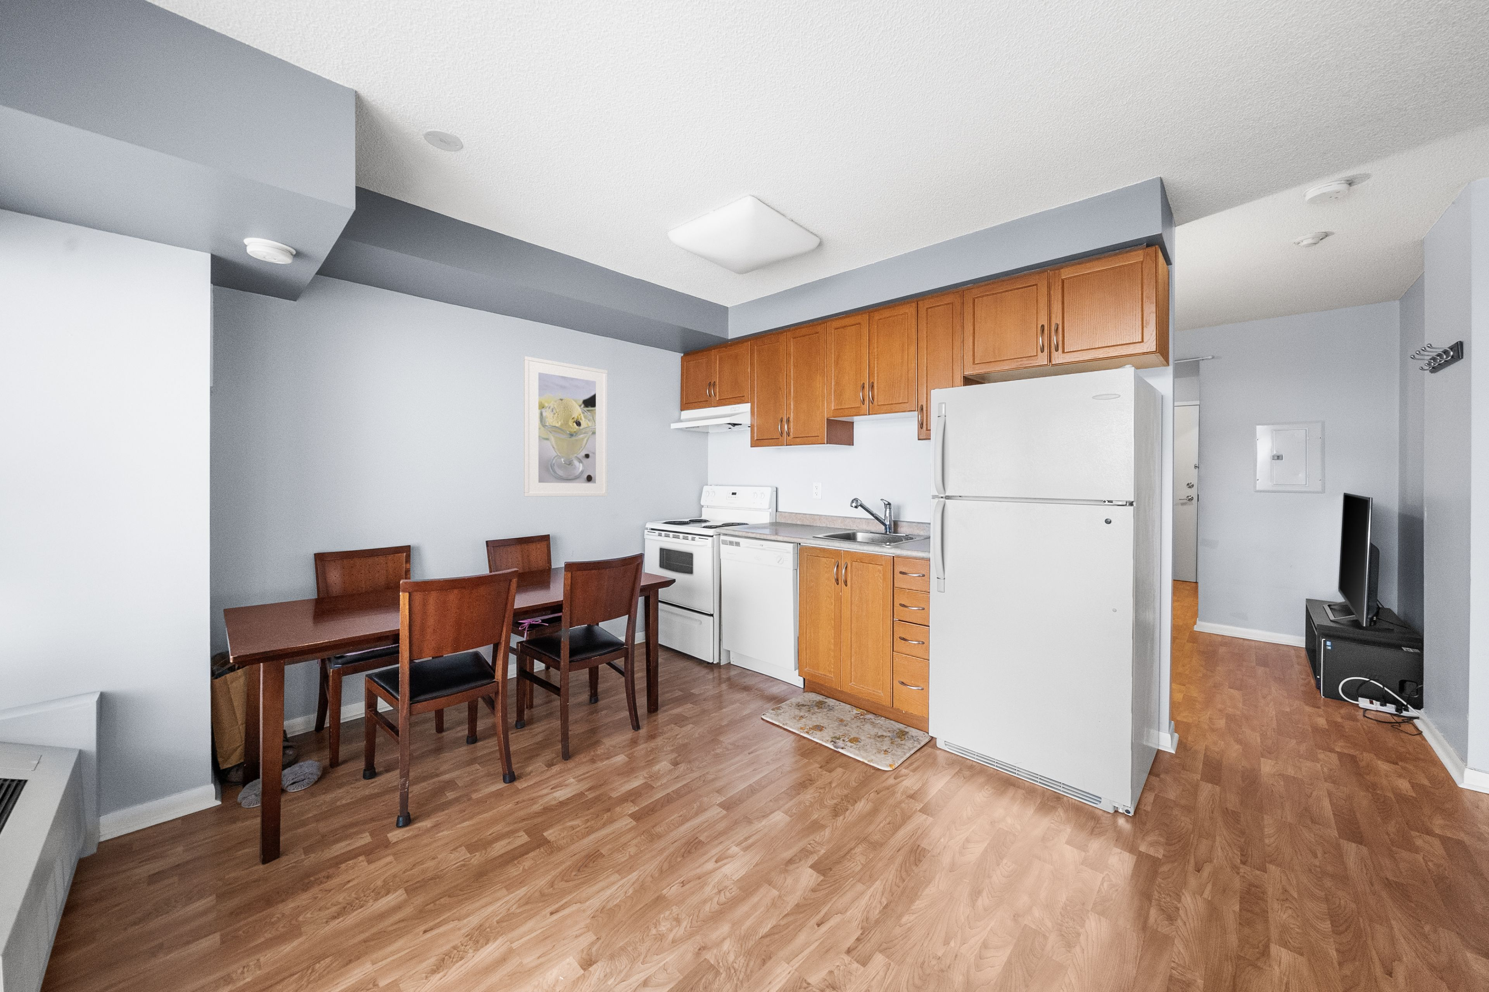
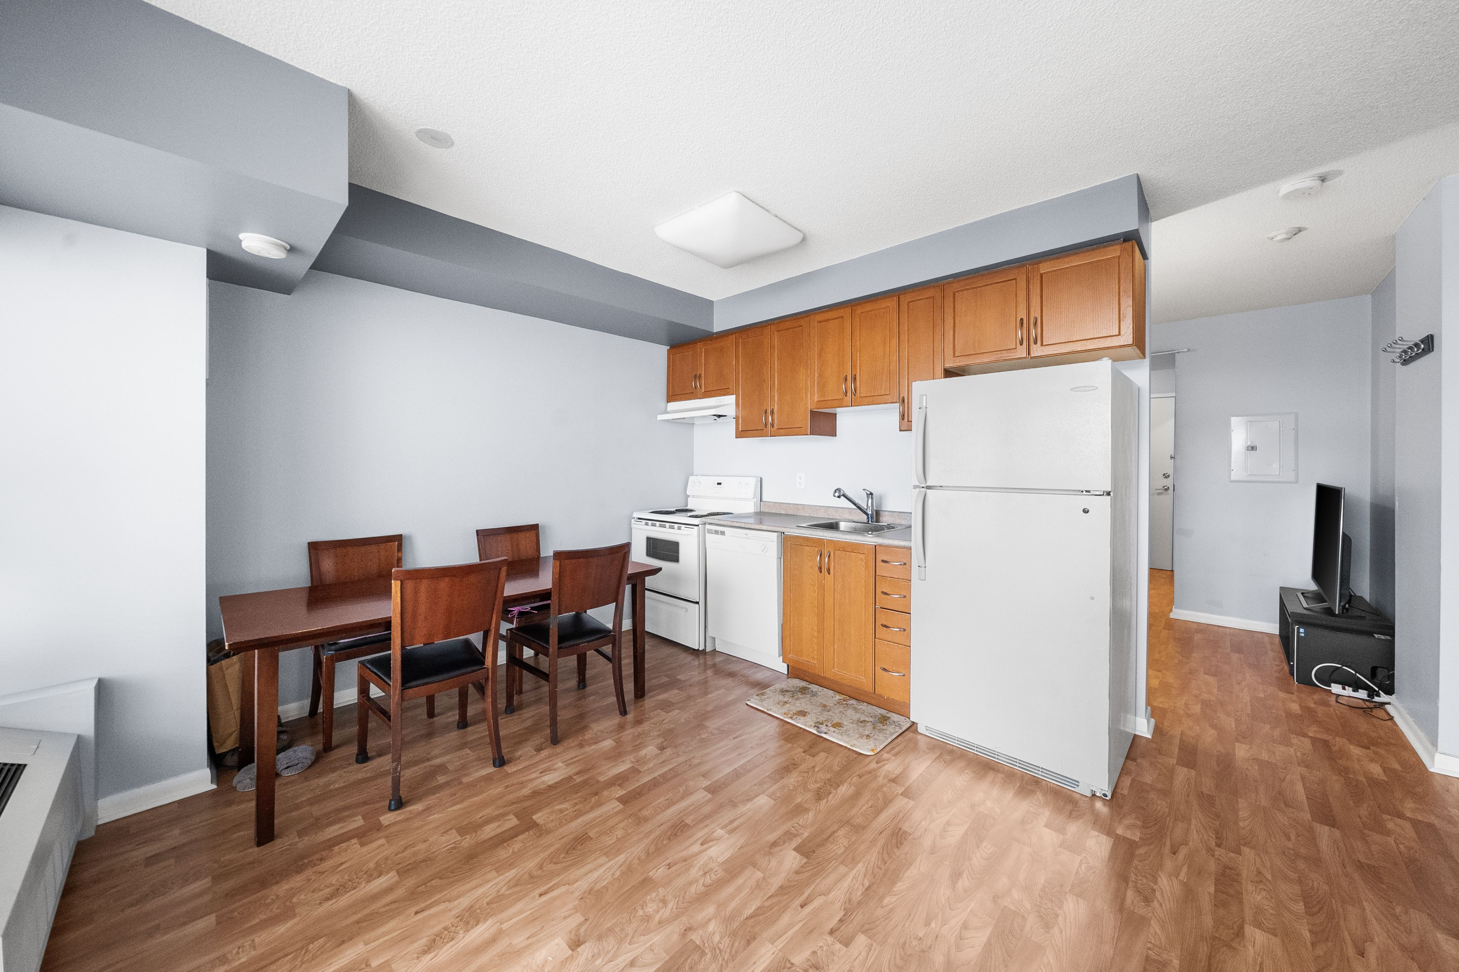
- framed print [524,355,608,497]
